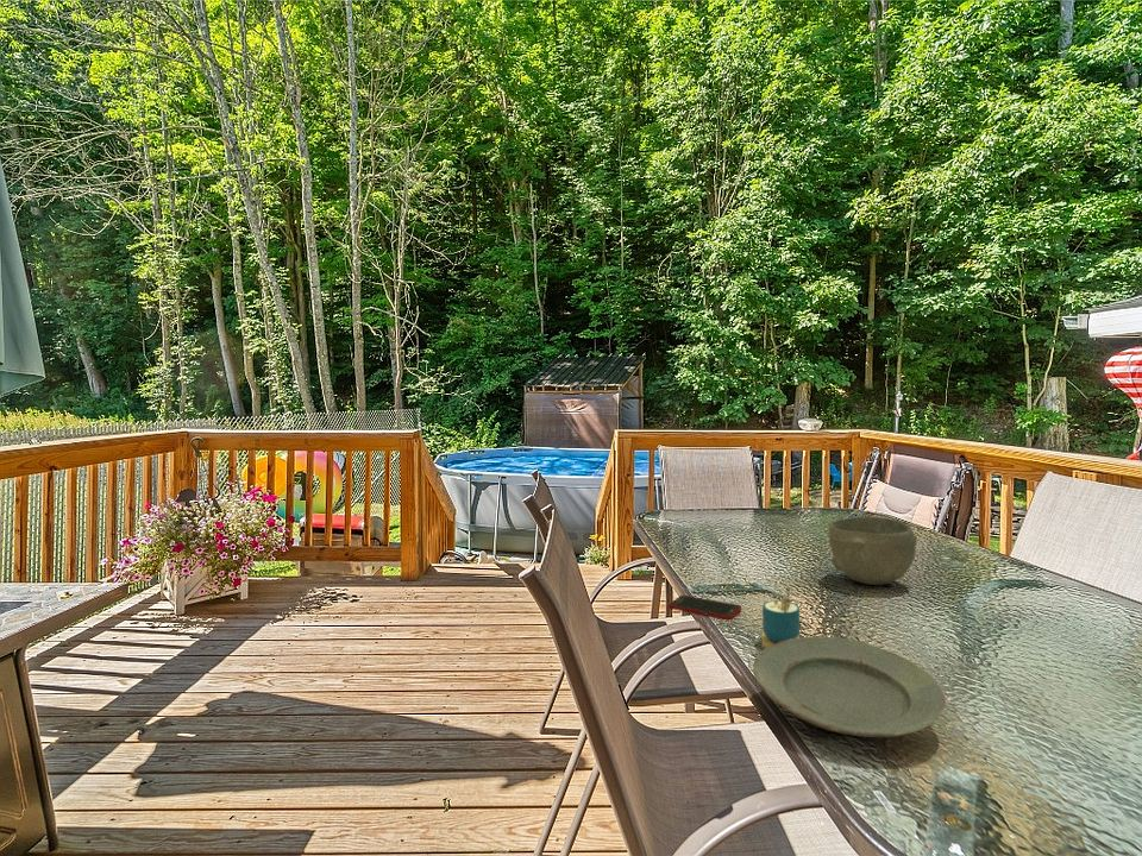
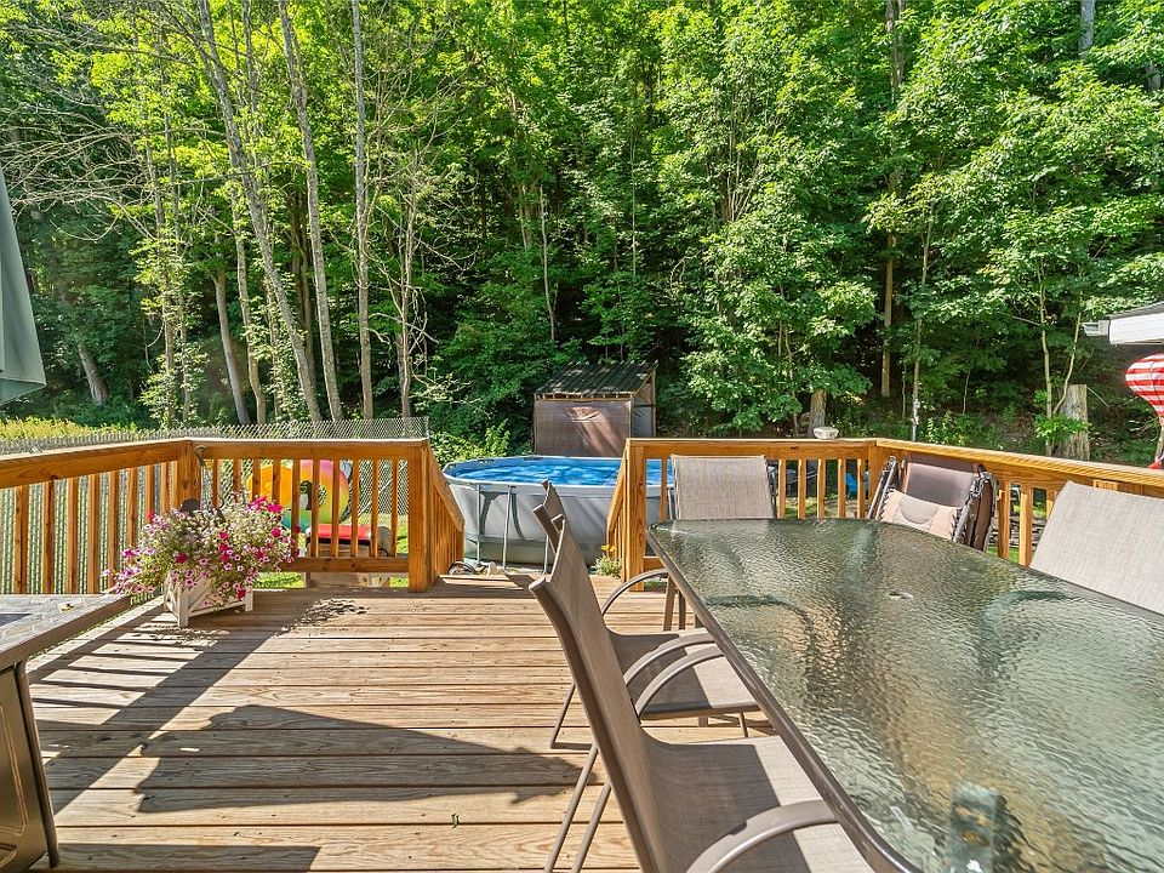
- cup [760,585,801,648]
- cell phone [667,594,742,621]
- plate [752,635,947,738]
- bowl [828,516,918,586]
